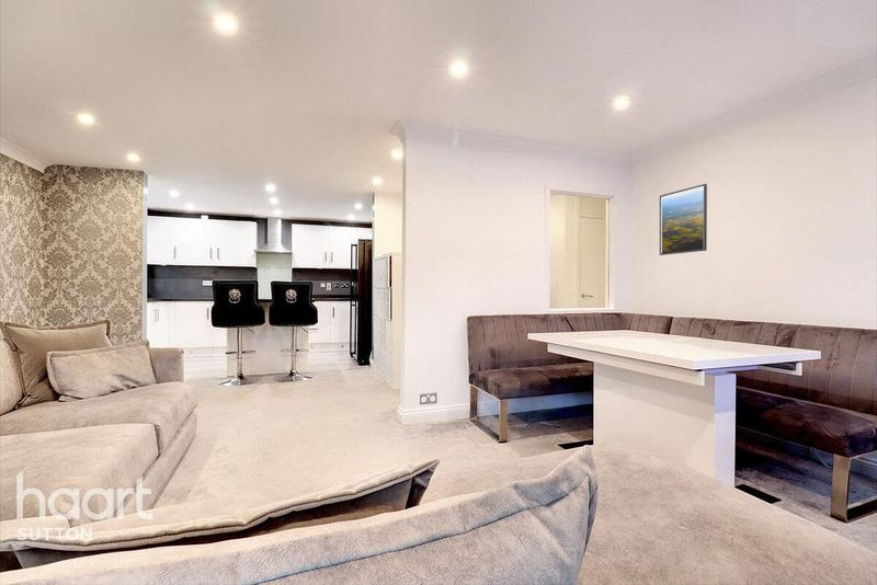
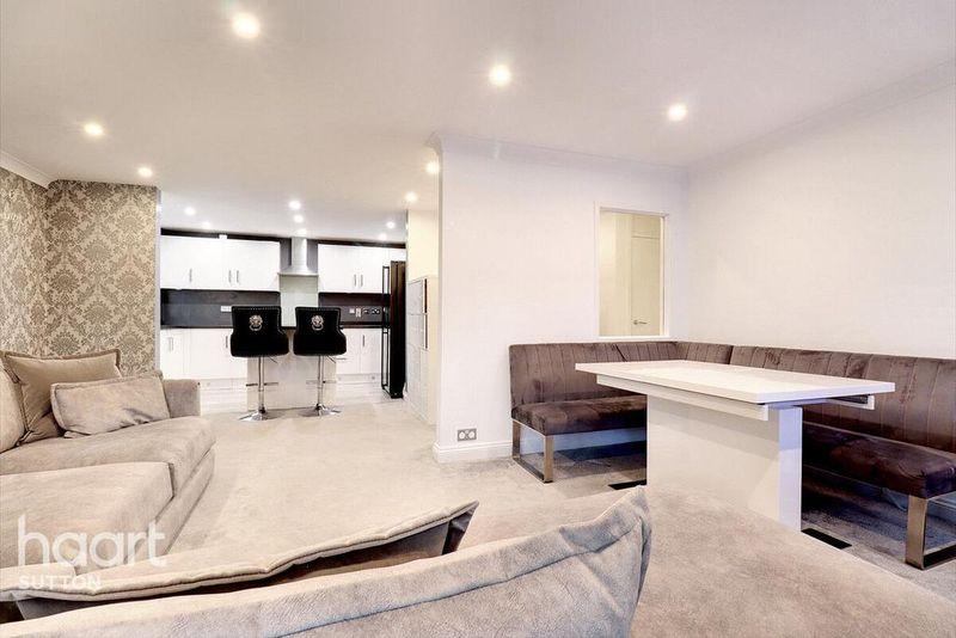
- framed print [659,183,708,256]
